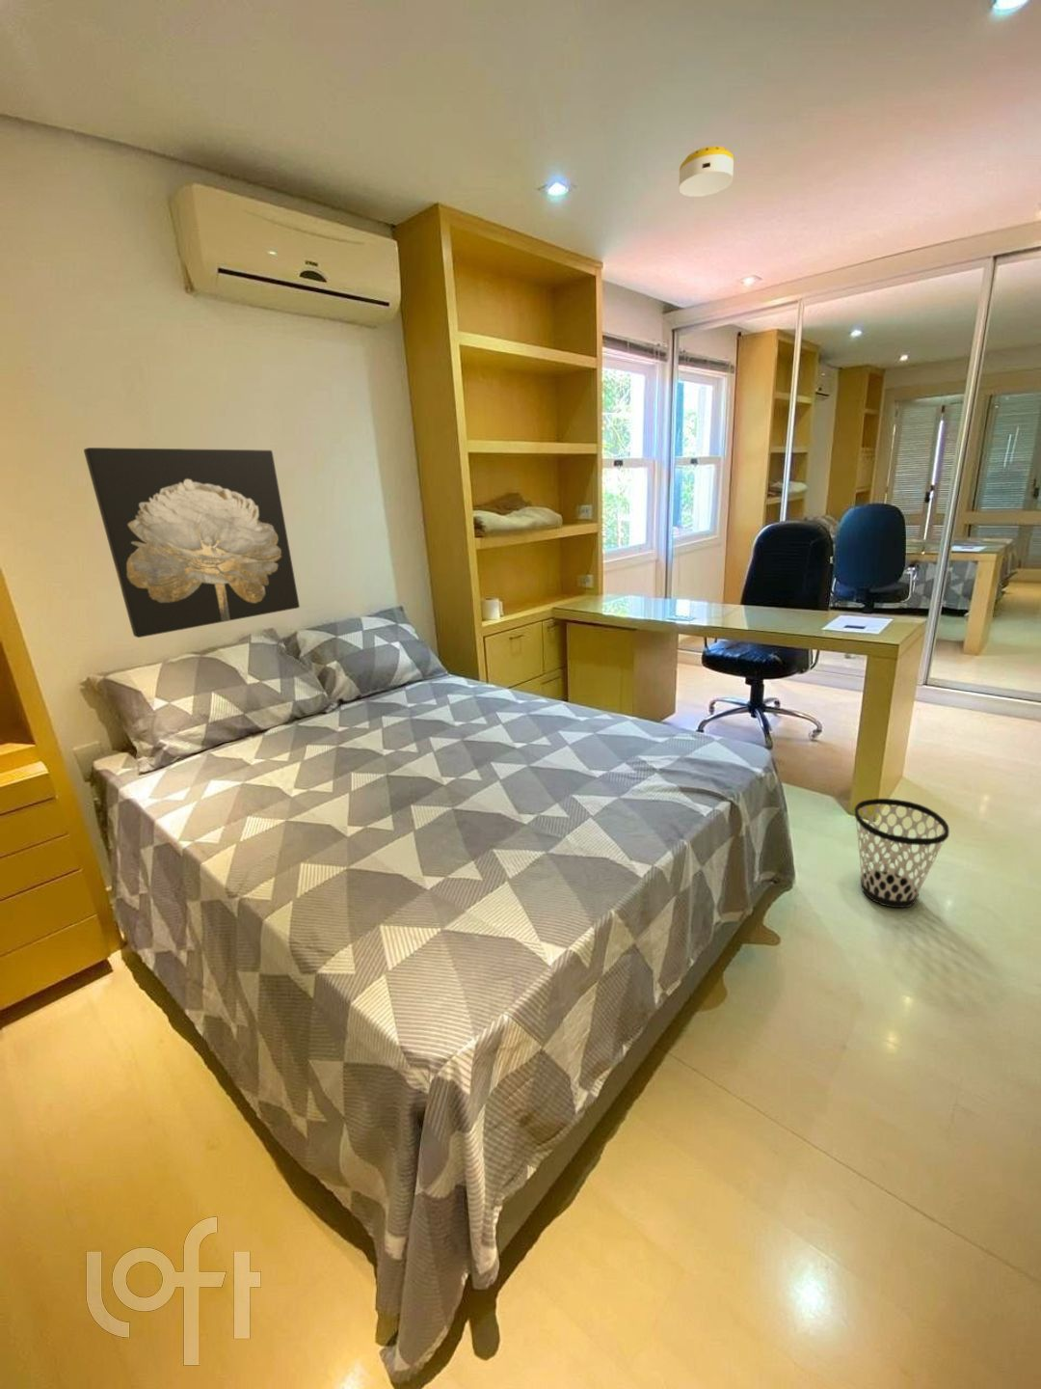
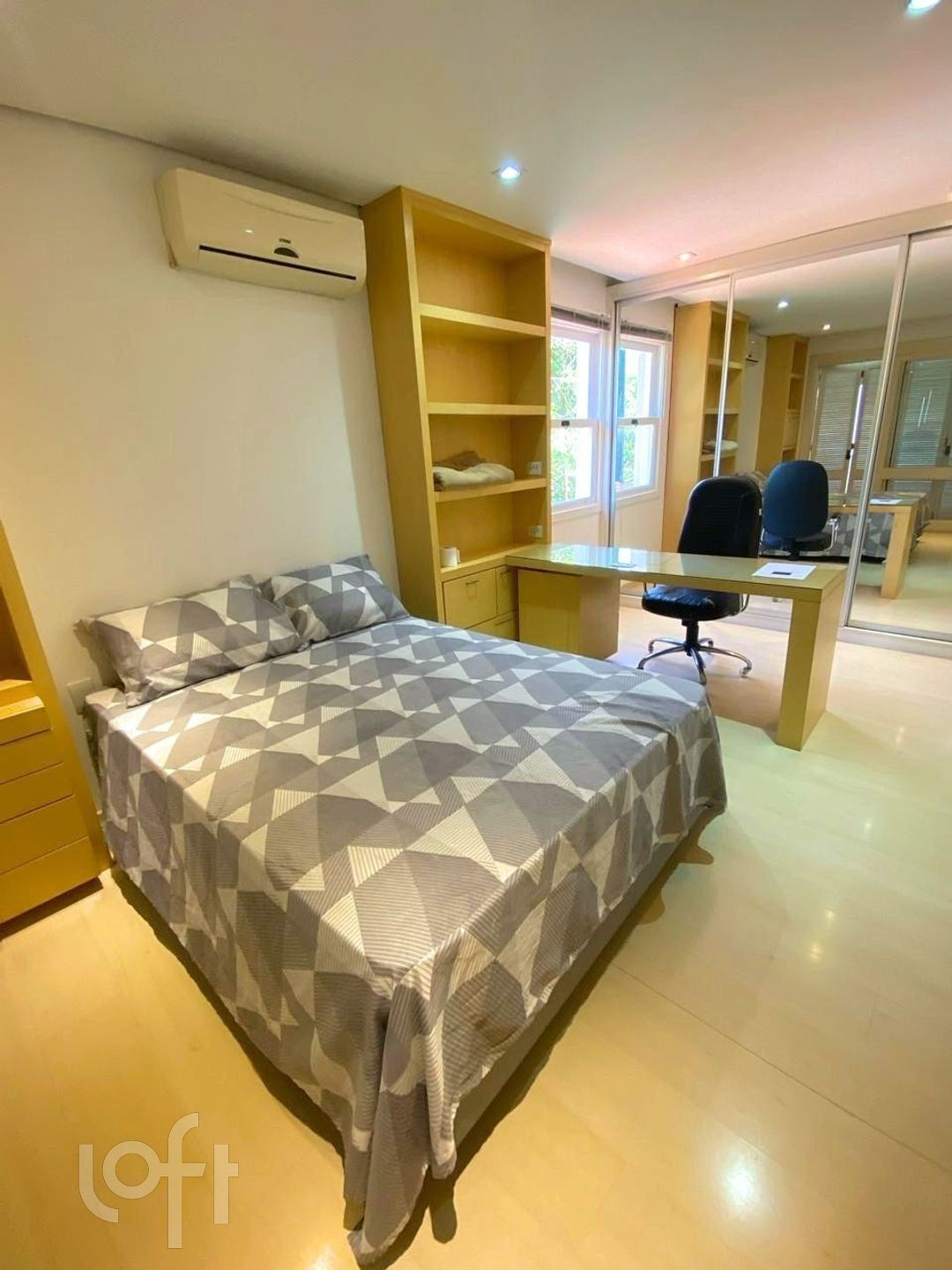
- smoke detector [679,145,735,198]
- wastebasket [853,797,950,909]
- wall art [83,446,301,639]
